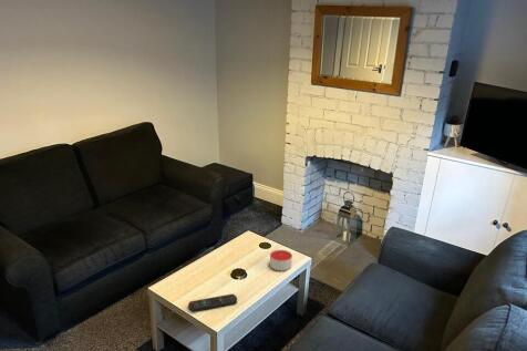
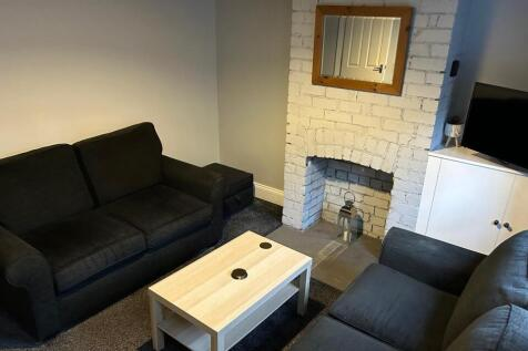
- remote control [187,293,238,313]
- candle [269,249,293,271]
